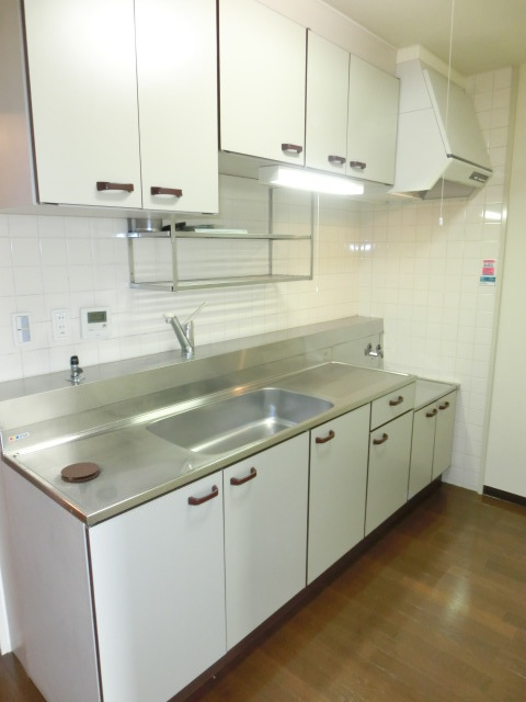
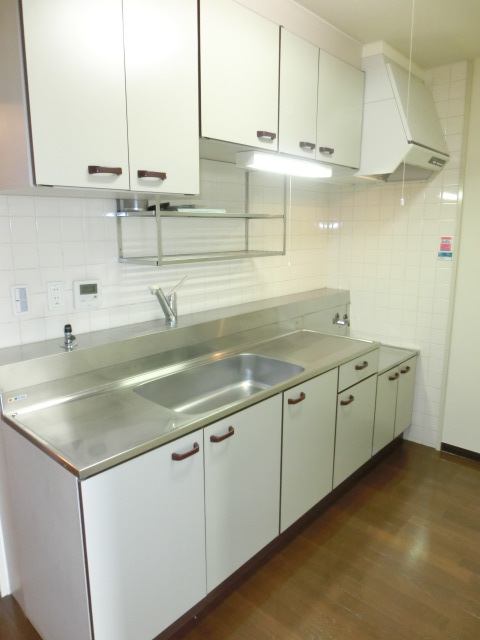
- coaster [59,461,101,484]
